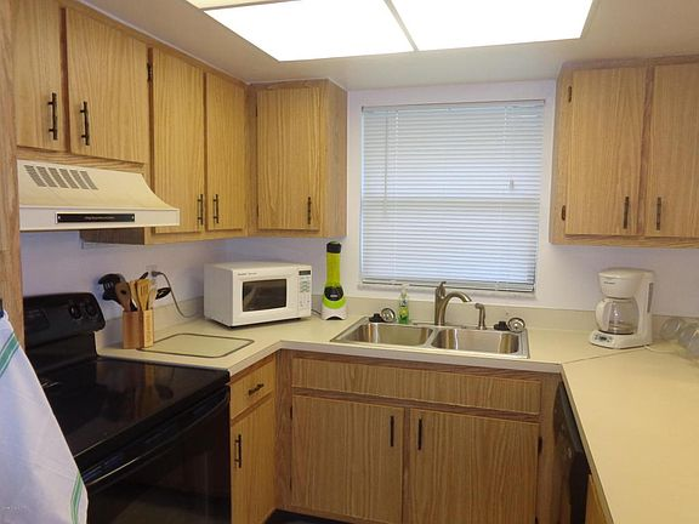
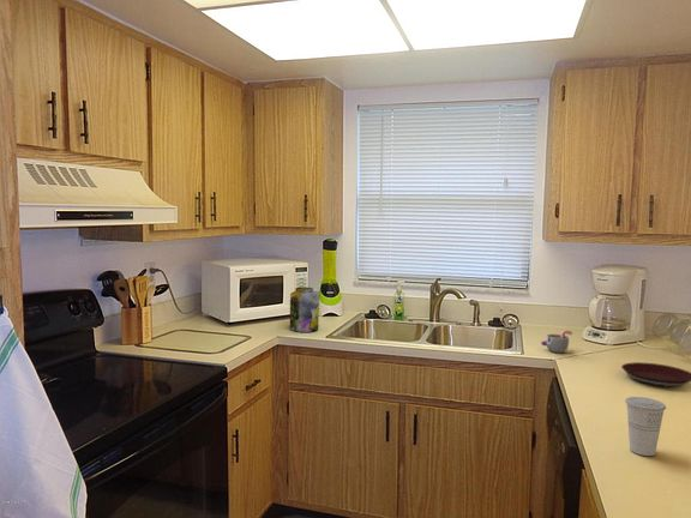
+ jar [289,287,320,333]
+ cup [624,396,667,457]
+ mug [540,330,573,354]
+ plate [620,361,691,389]
